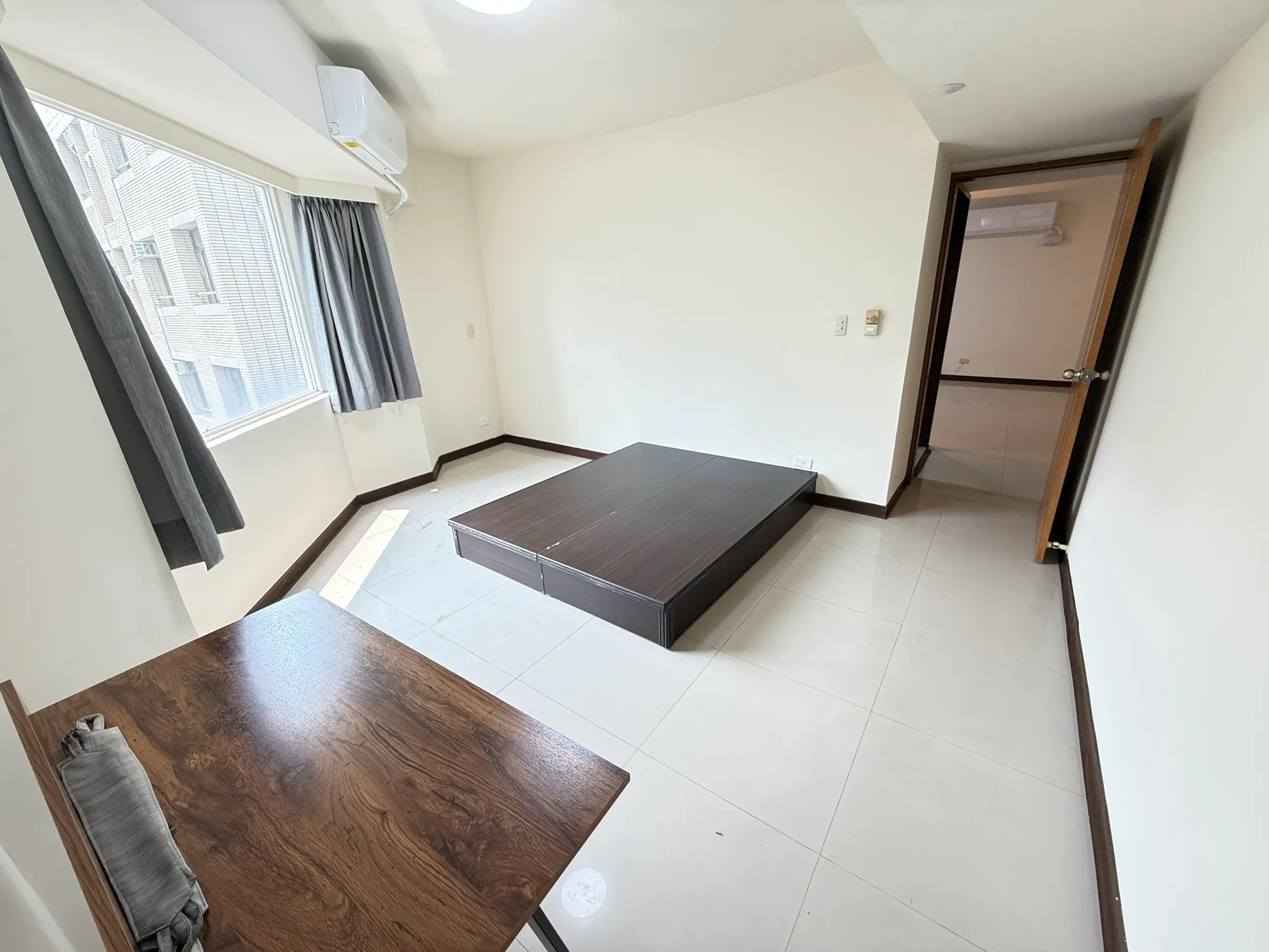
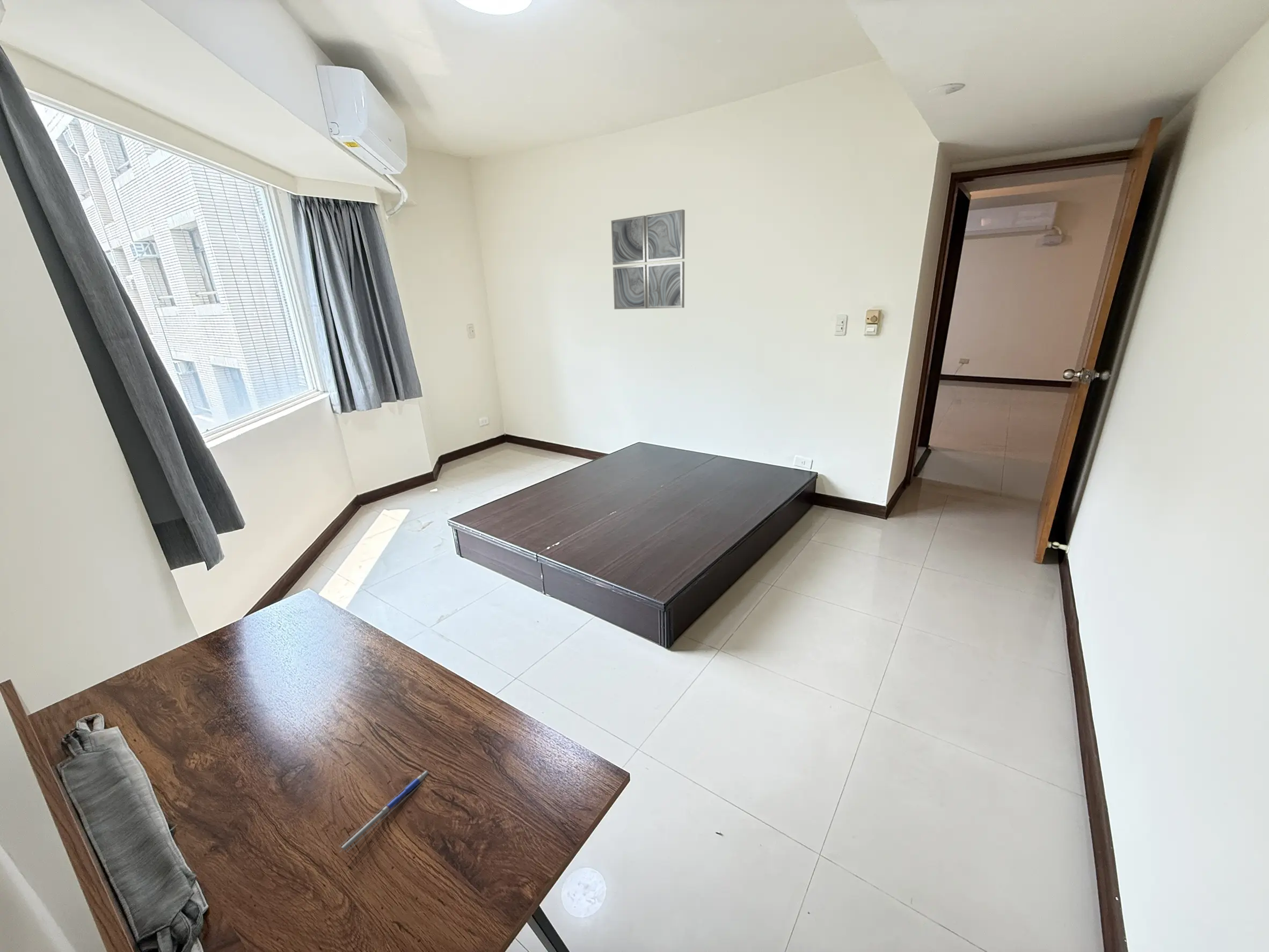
+ pen [338,770,429,853]
+ wall art [611,209,685,310]
